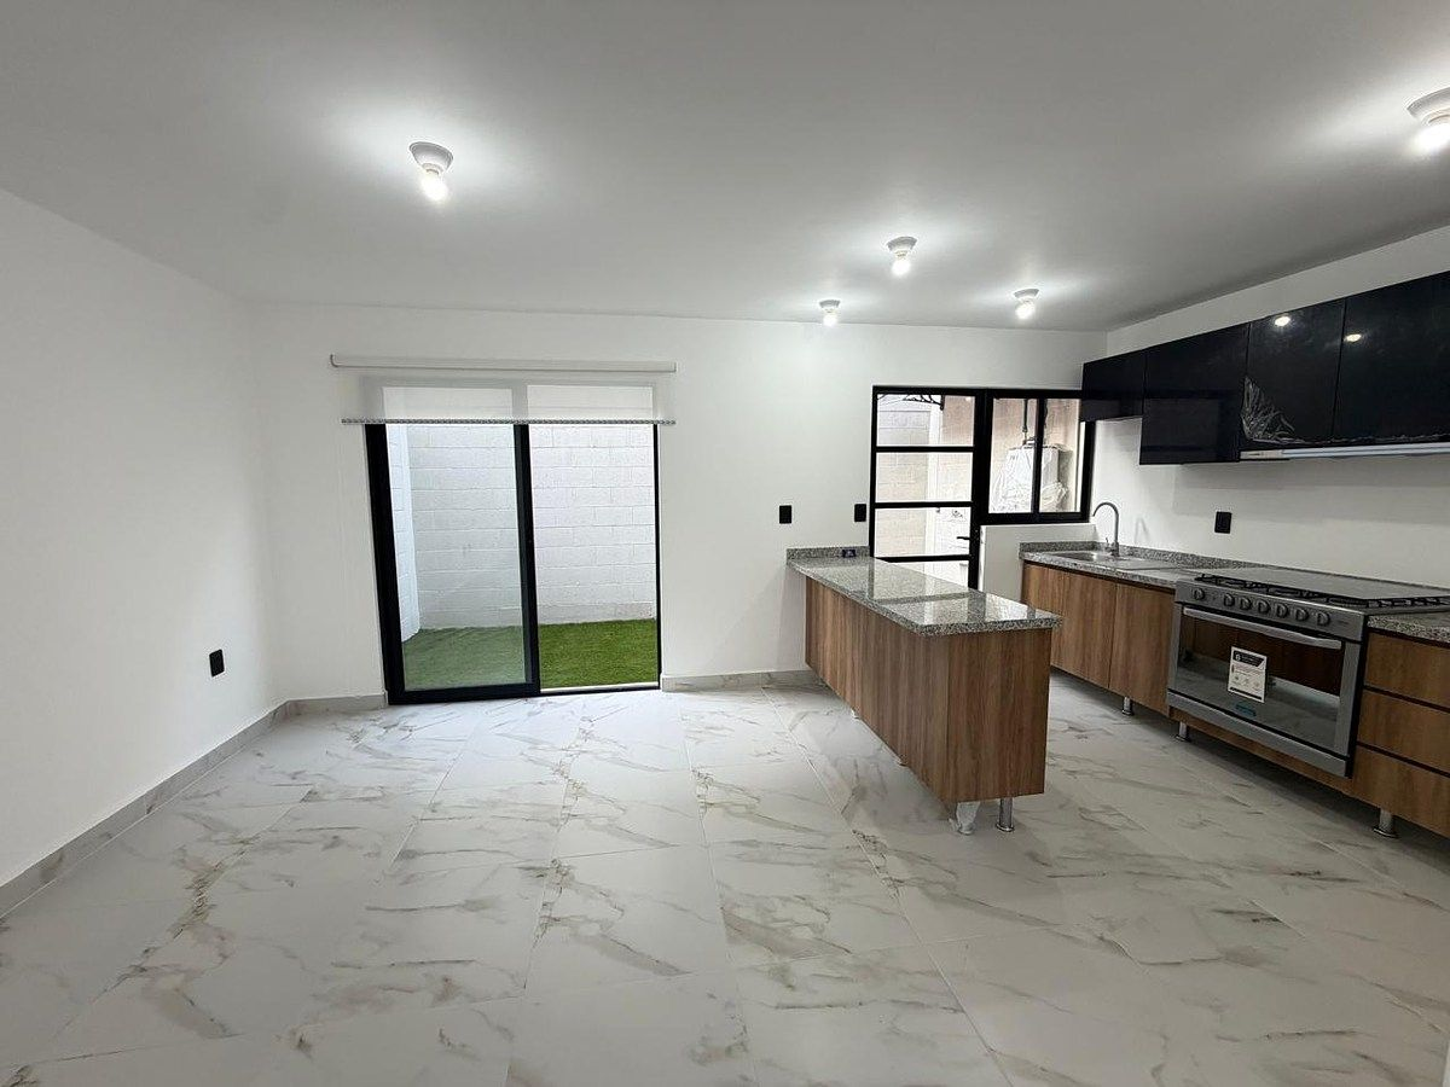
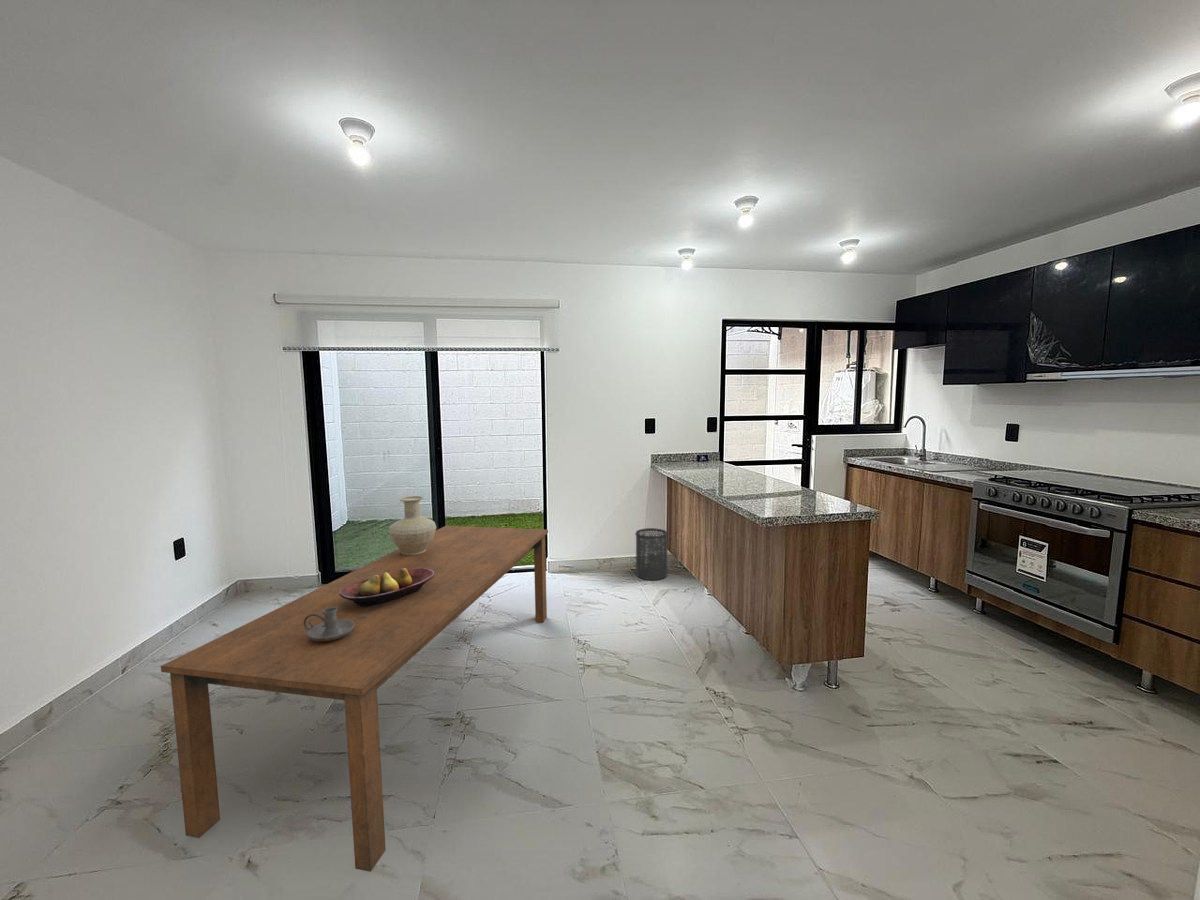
+ fruit bowl [339,568,434,607]
+ dining table [160,525,549,873]
+ vase [388,495,437,555]
+ candle holder [304,607,354,642]
+ trash can [634,527,669,581]
